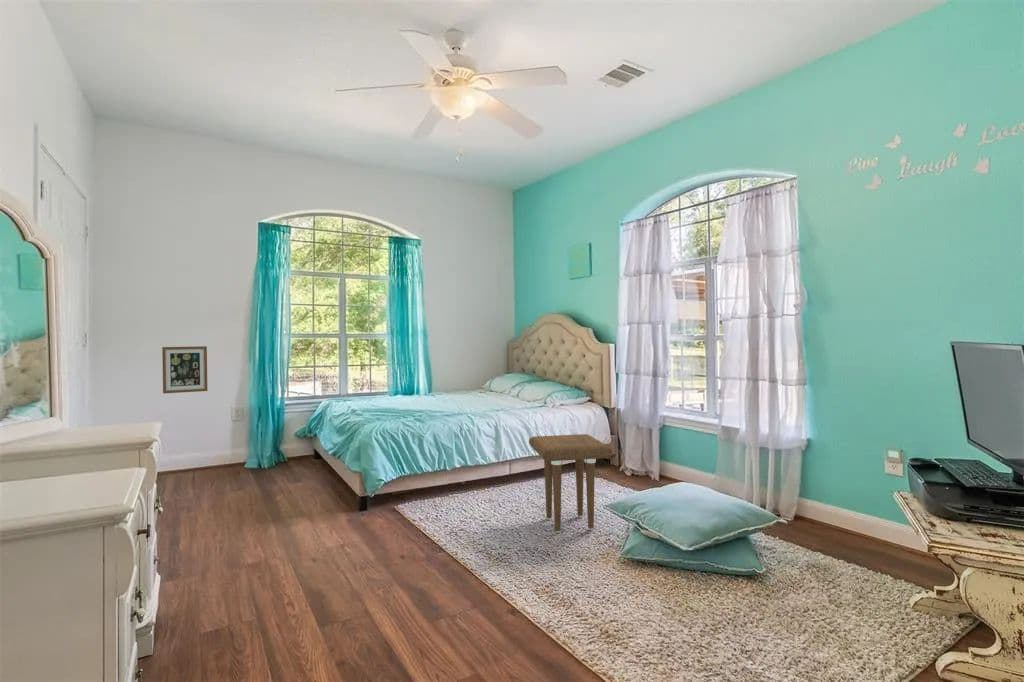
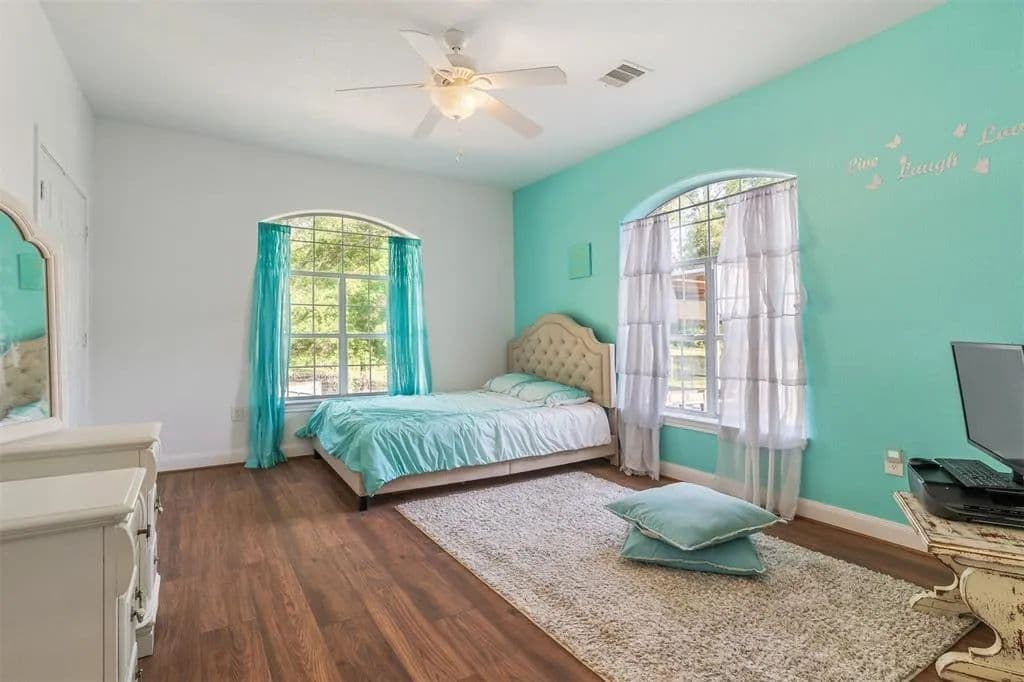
- side table [528,433,614,534]
- wall art [161,345,208,395]
